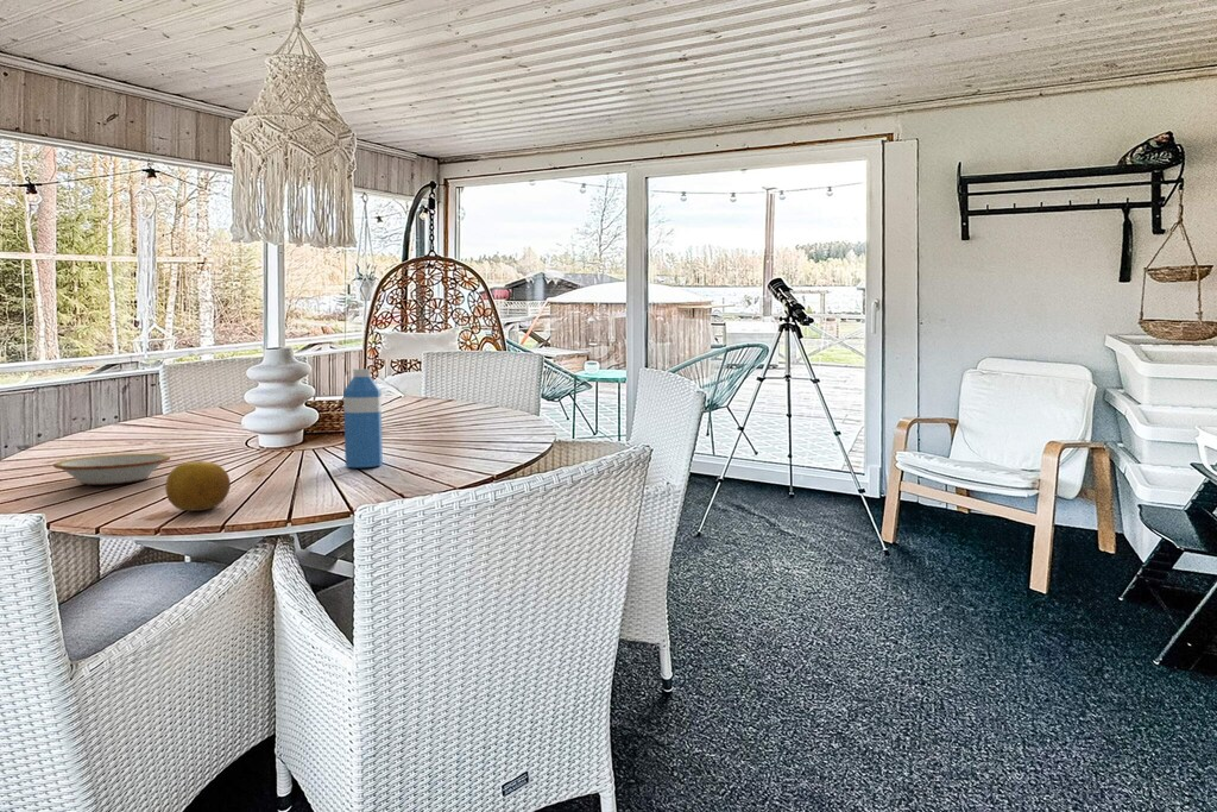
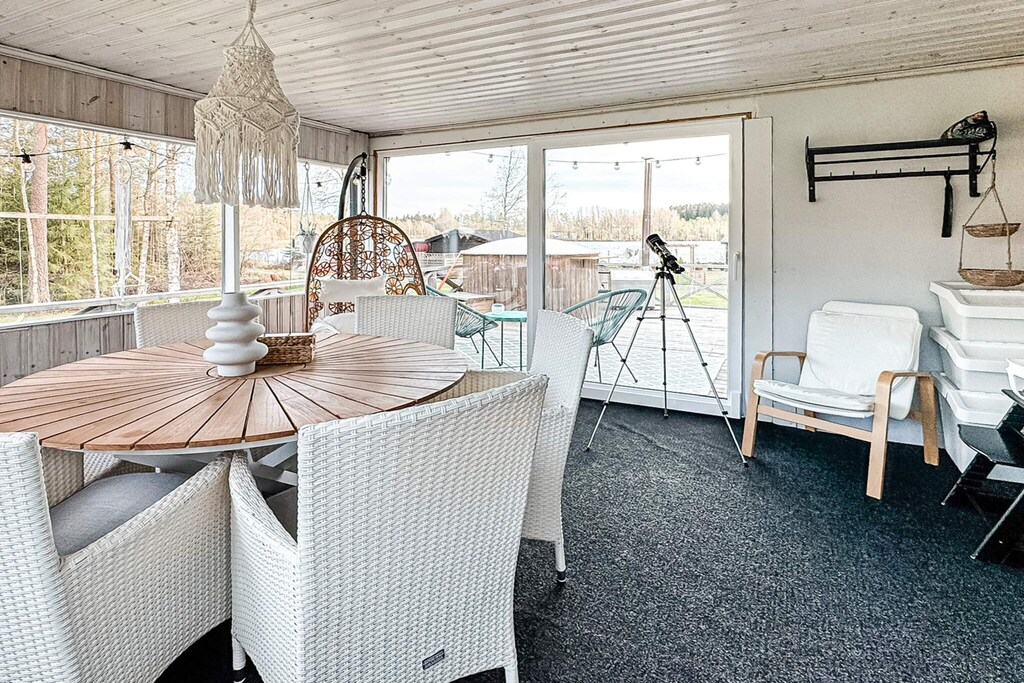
- bowl [52,453,171,486]
- water bottle [342,369,384,468]
- fruit [164,460,232,512]
